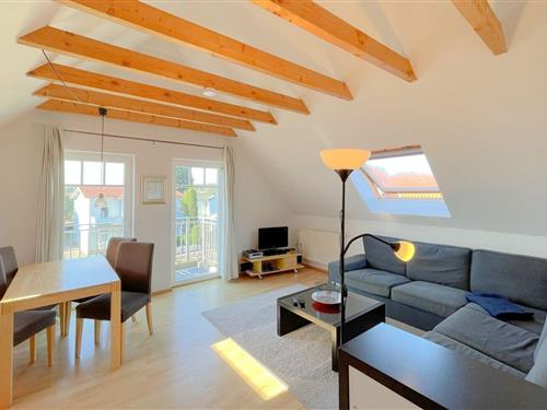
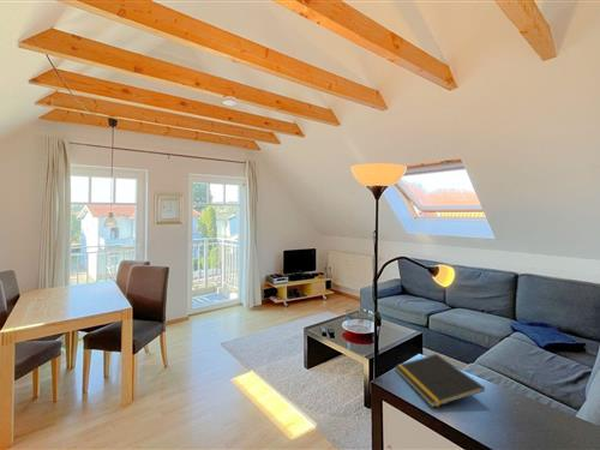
+ notepad [394,353,486,409]
